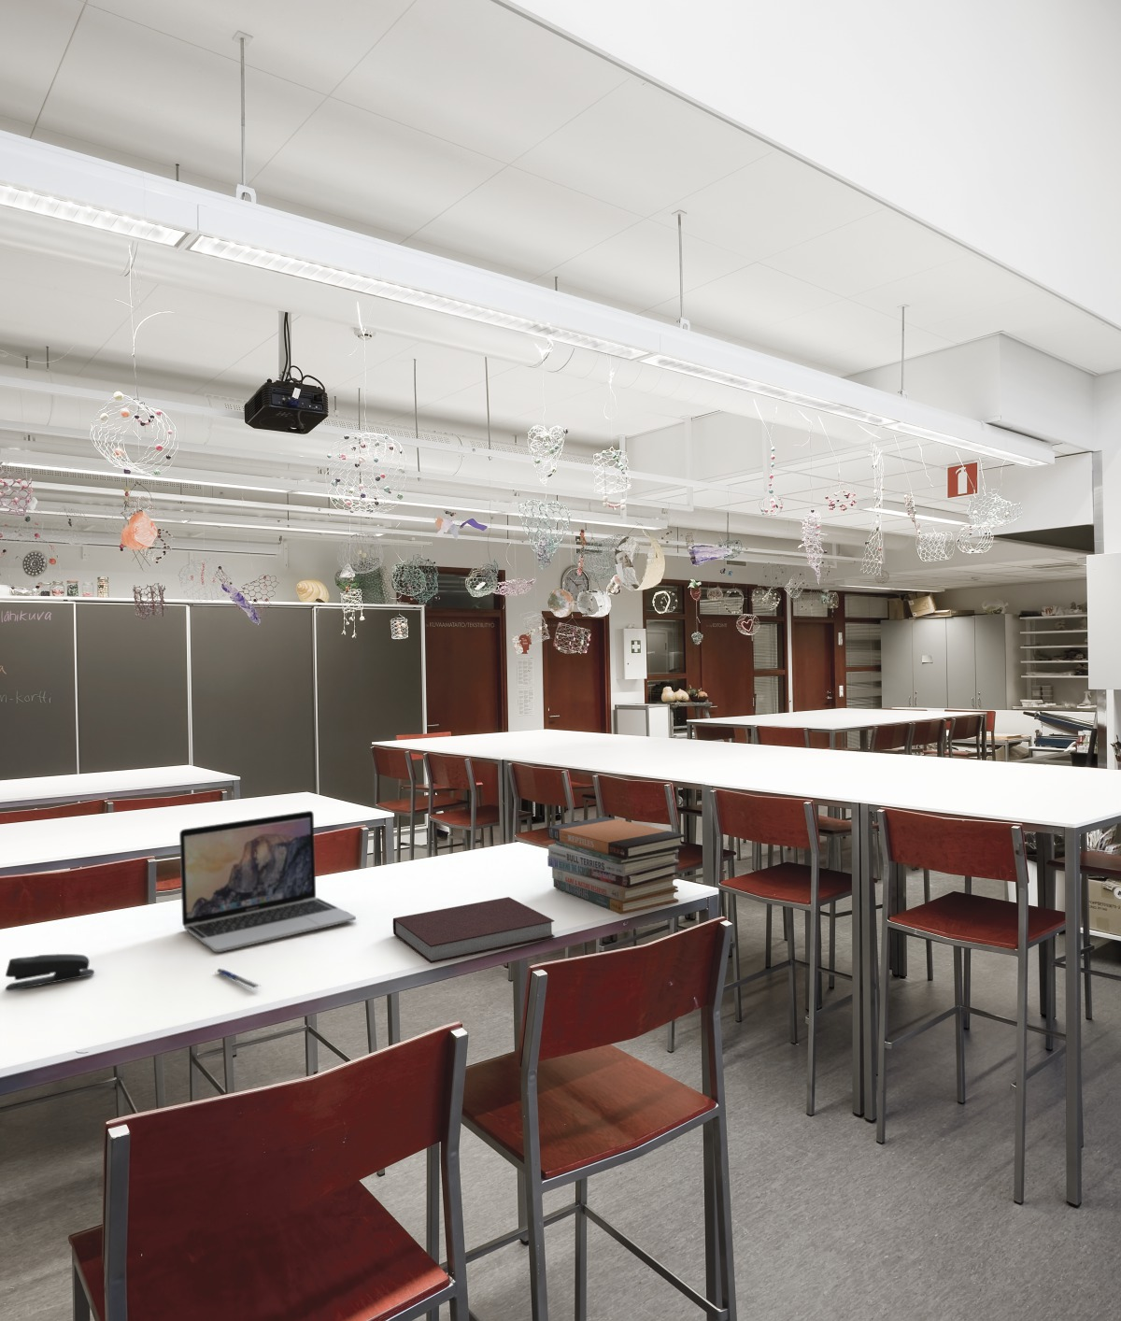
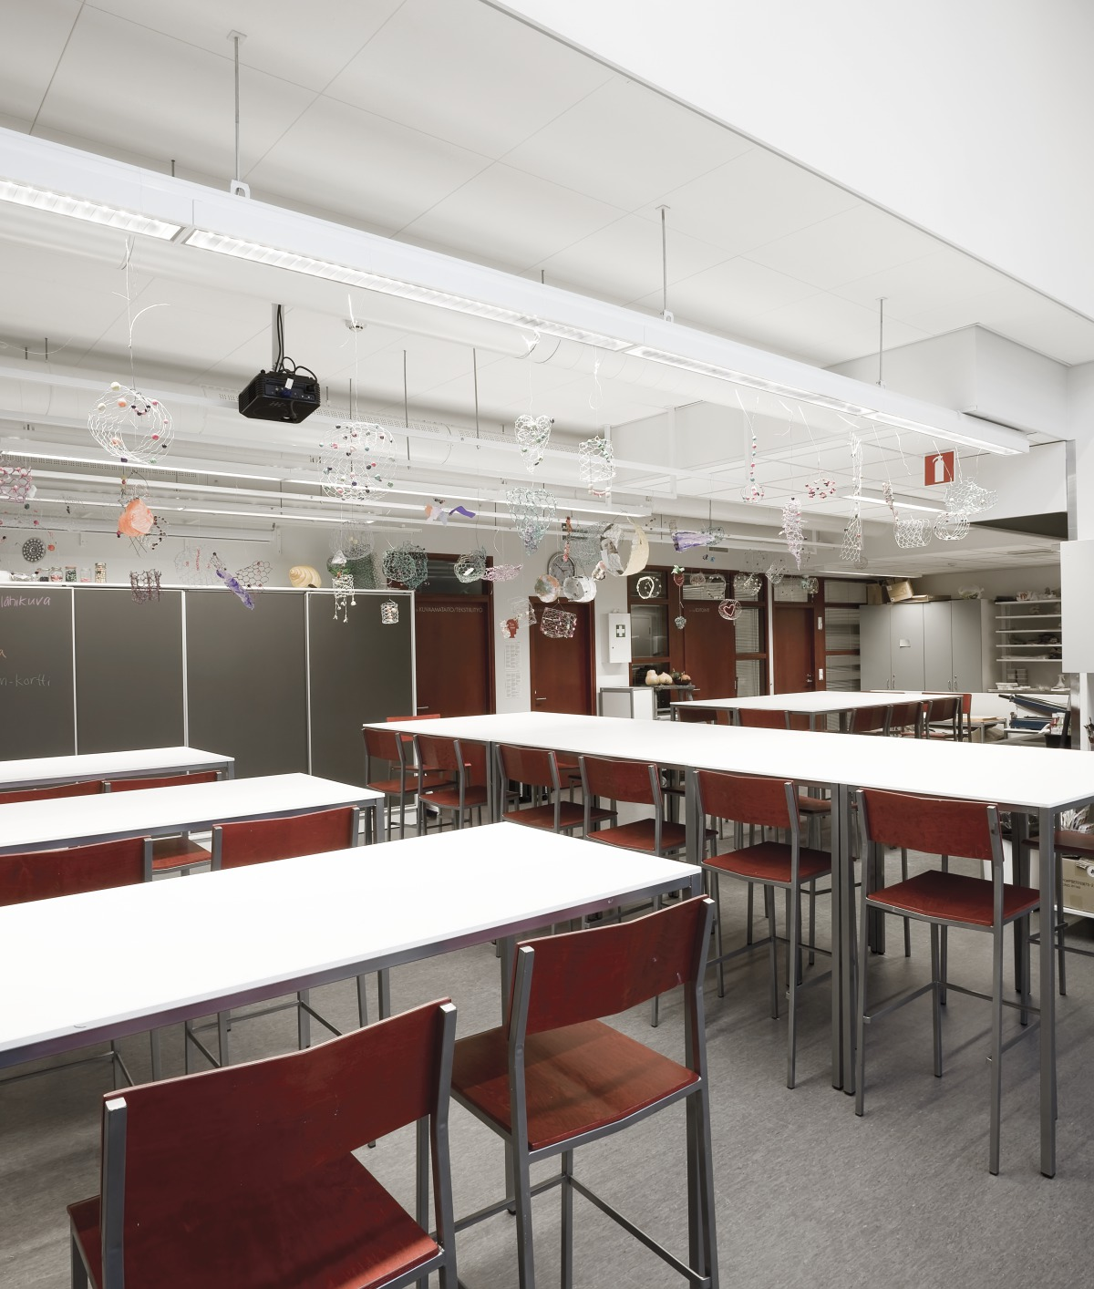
- book stack [546,815,686,915]
- pen [215,967,260,990]
- stapler [4,953,96,992]
- laptop [178,810,357,953]
- notebook [393,896,556,964]
